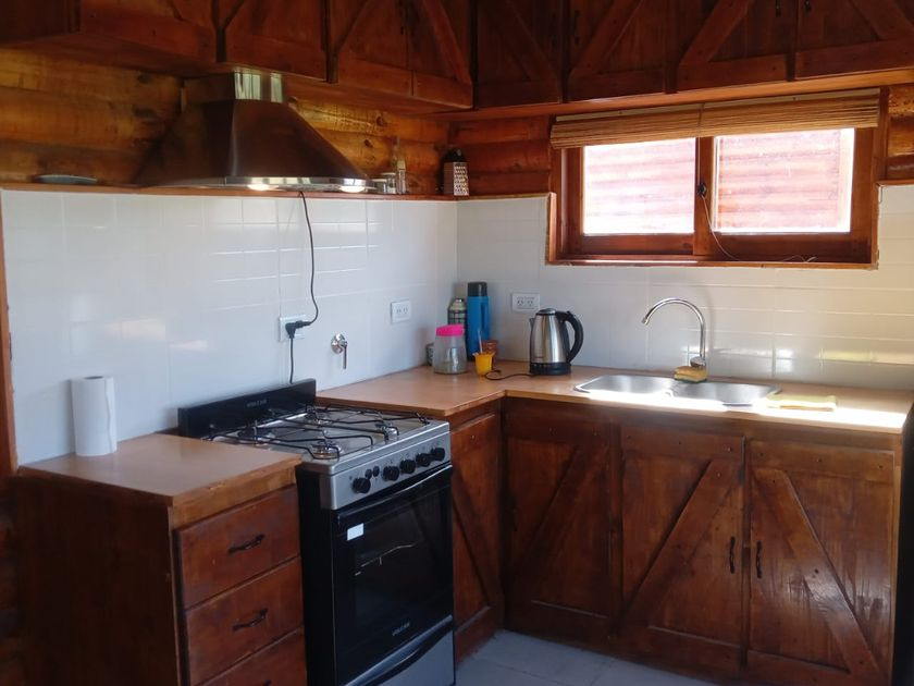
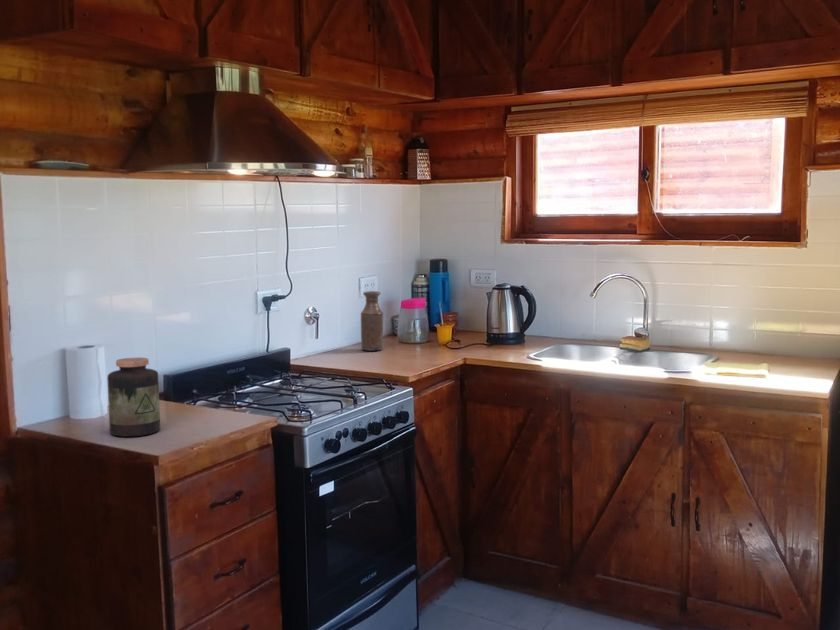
+ bottle [360,290,384,352]
+ jar [106,357,161,438]
